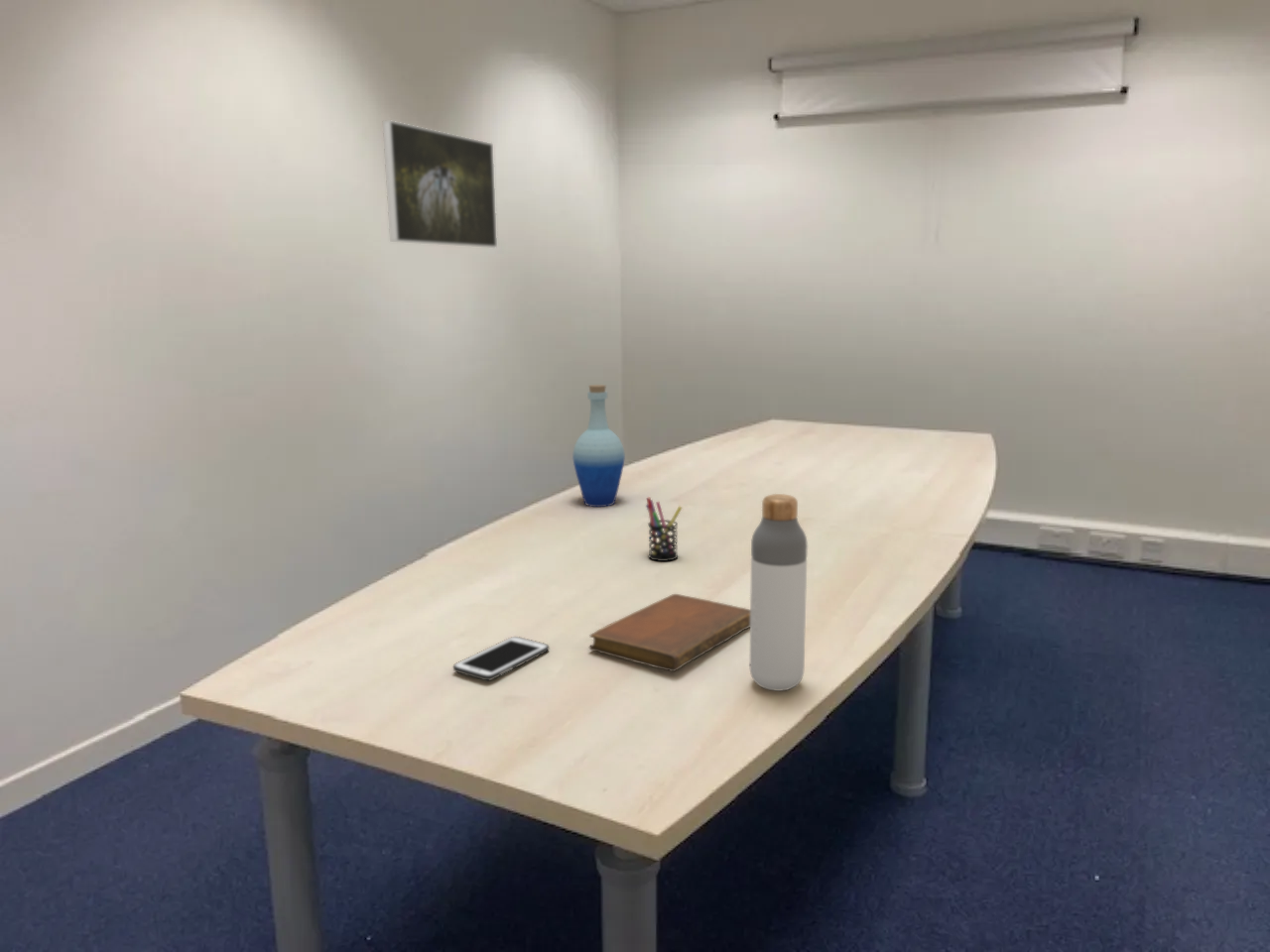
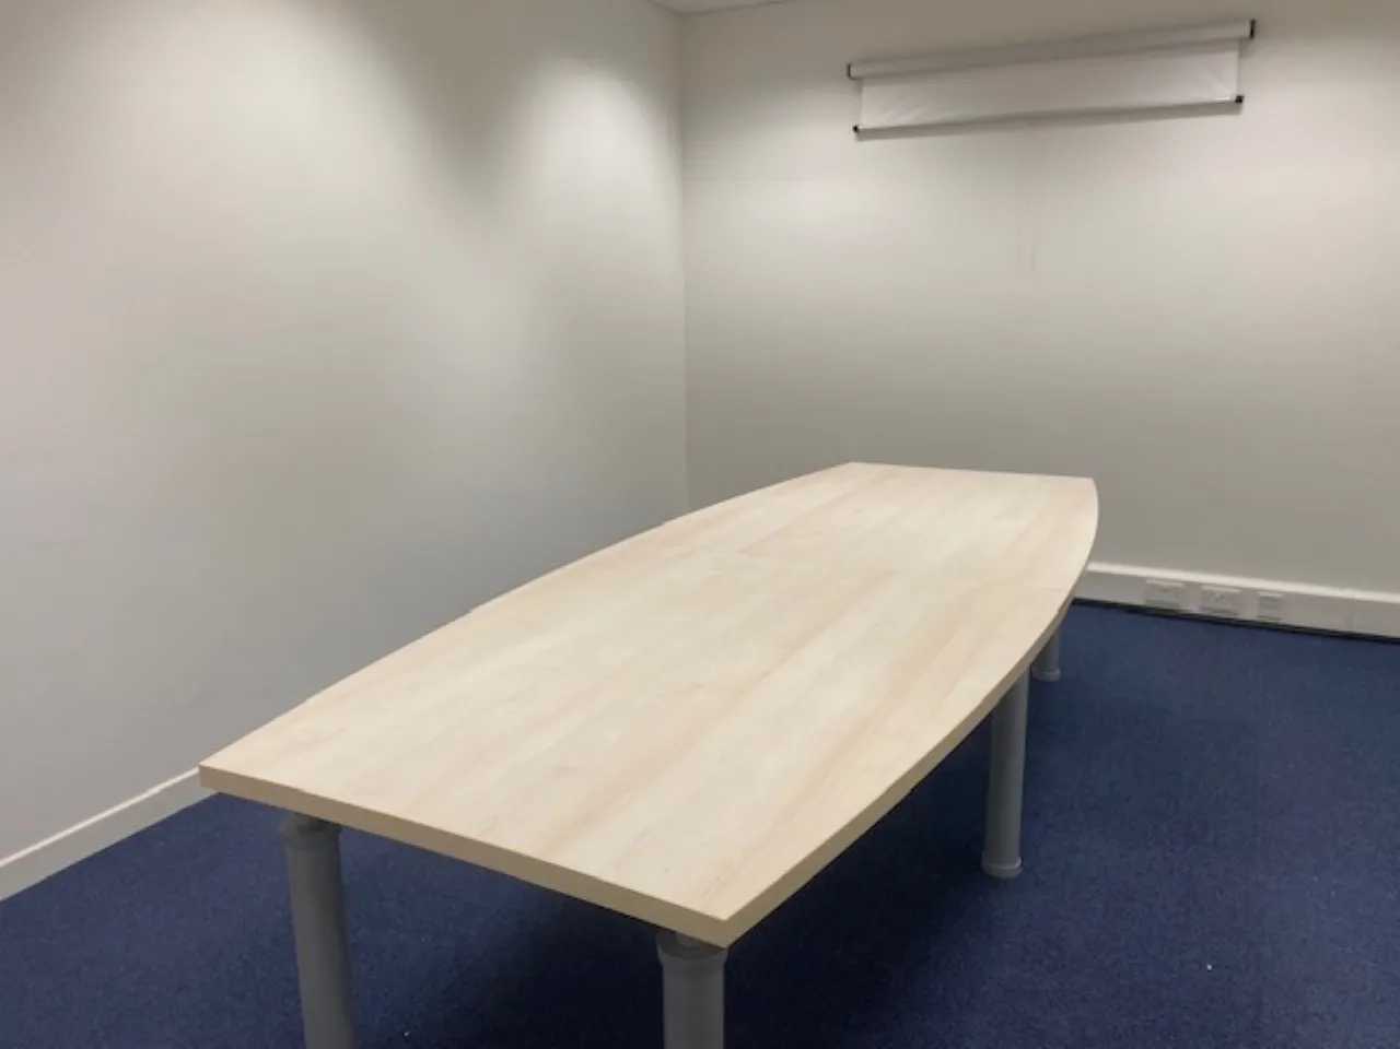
- bottle [749,493,809,692]
- bottle [572,384,626,508]
- cell phone [452,636,550,681]
- pen holder [645,497,683,562]
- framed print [382,119,498,249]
- notebook [588,593,750,672]
